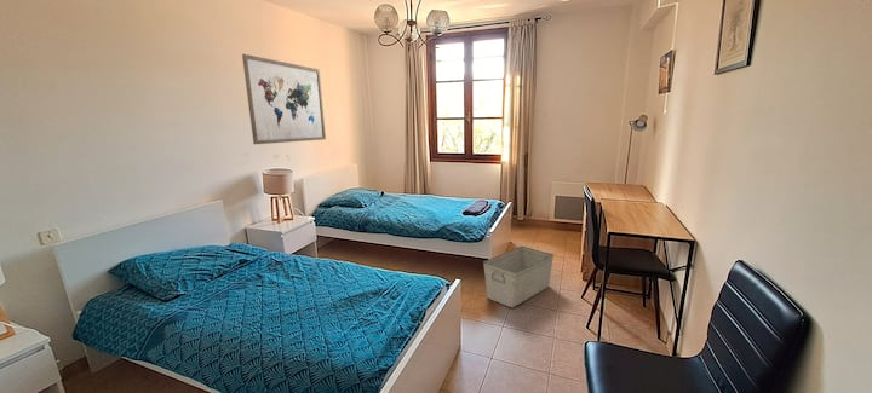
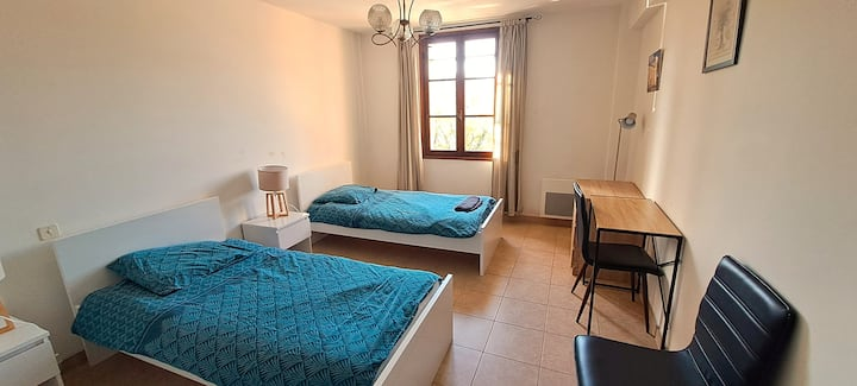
- wall art [241,53,327,145]
- storage bin [482,245,555,308]
